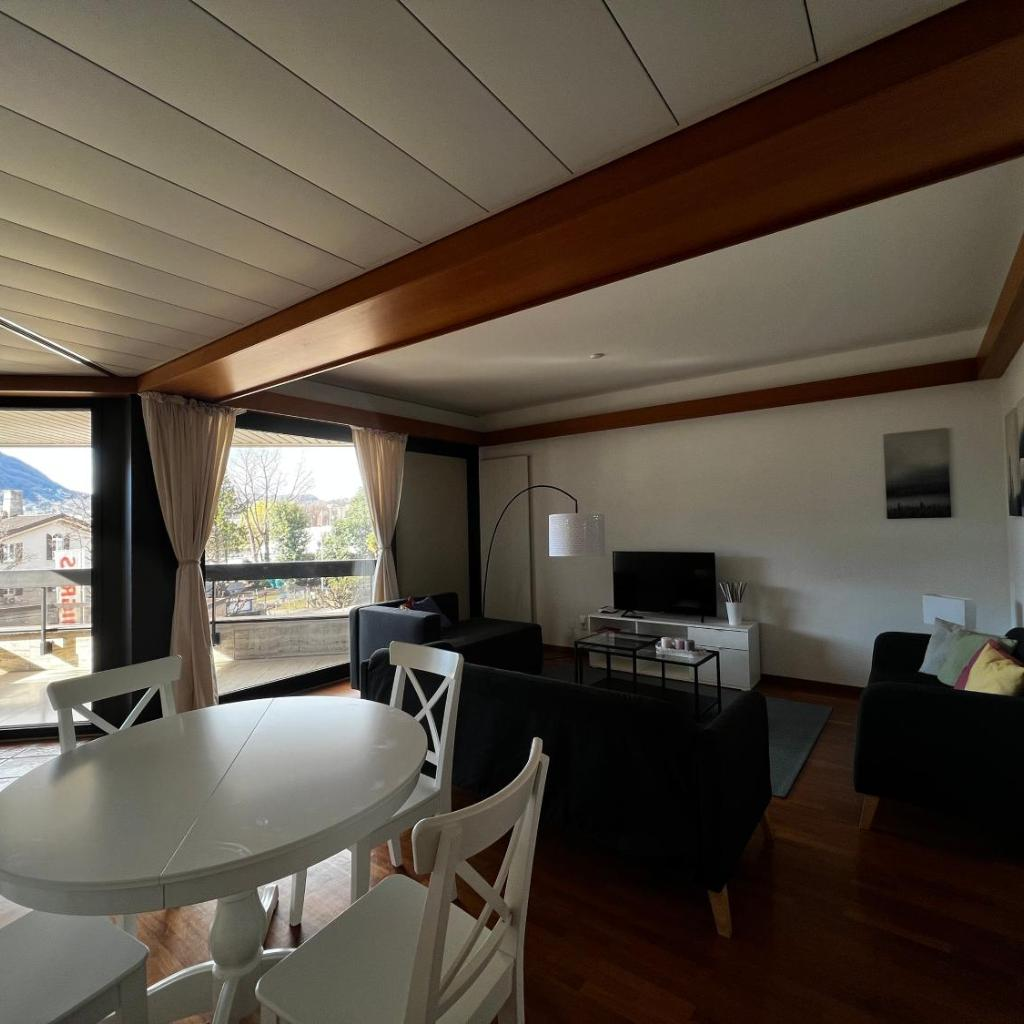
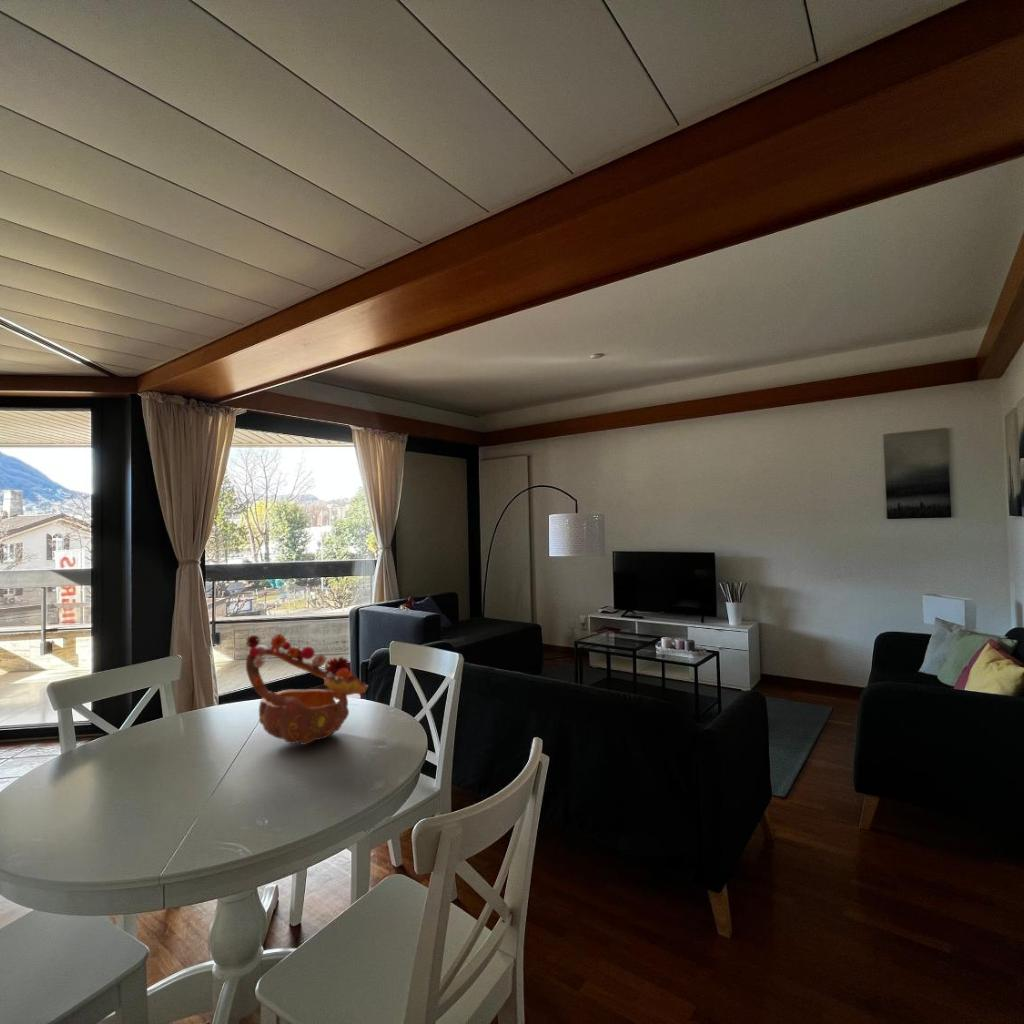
+ flower arrangement [245,633,369,746]
